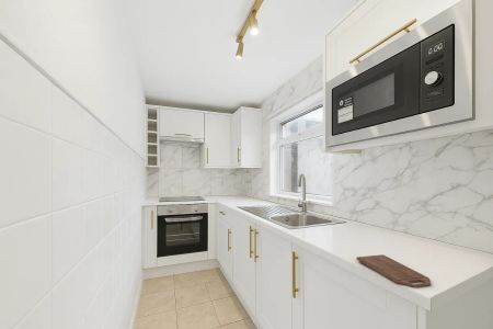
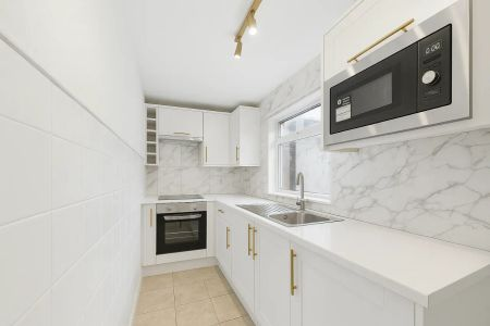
- cutting board [355,253,432,288]
